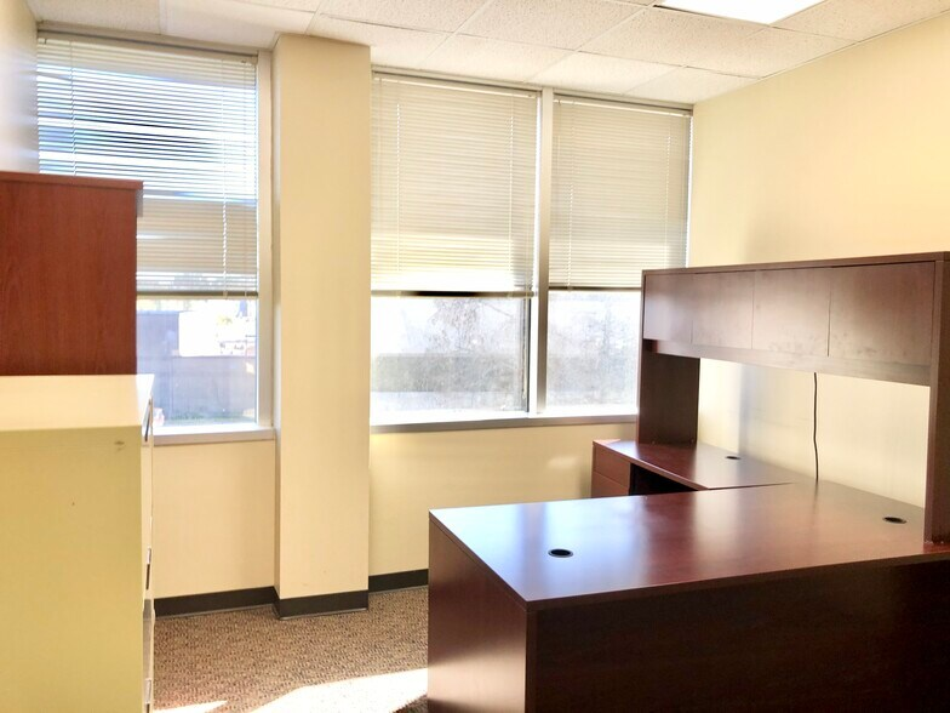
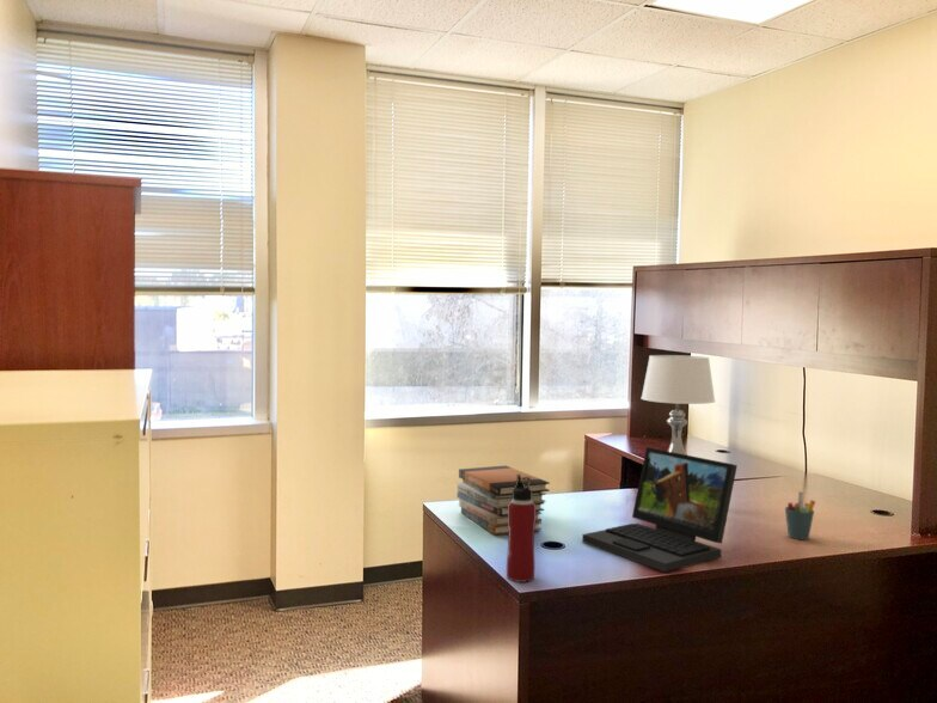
+ pen holder [784,490,816,540]
+ book stack [455,464,551,536]
+ water bottle [506,475,535,583]
+ table lamp [641,354,716,454]
+ laptop [581,446,739,573]
